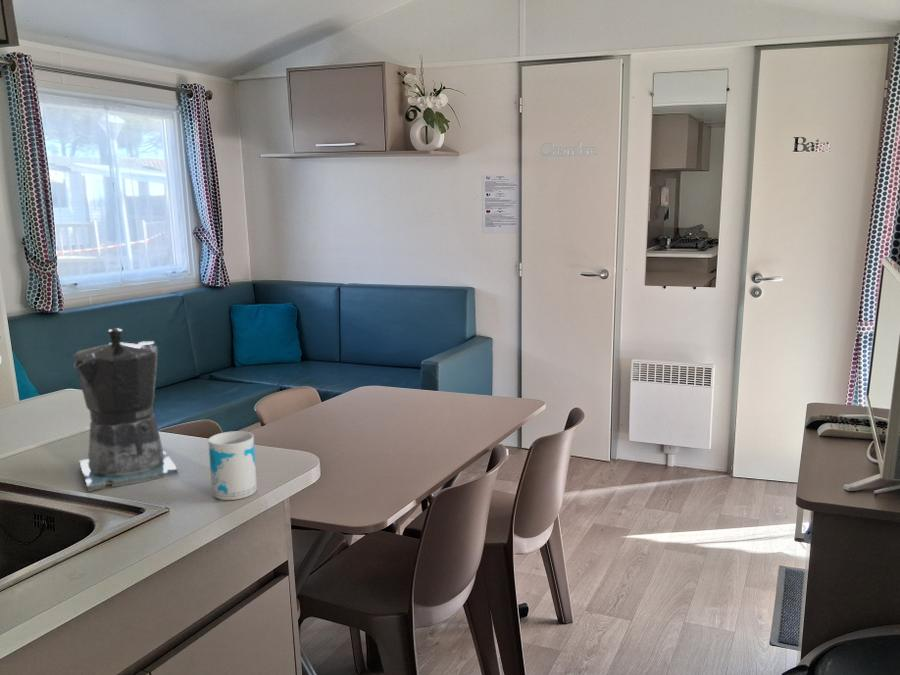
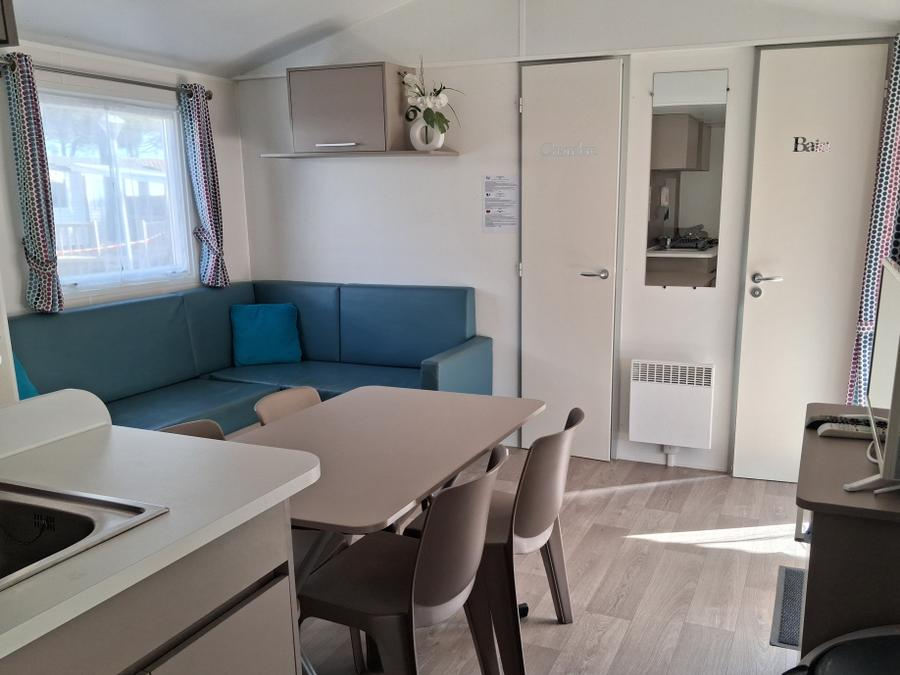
- mug [207,430,258,501]
- coffee maker [72,327,179,493]
